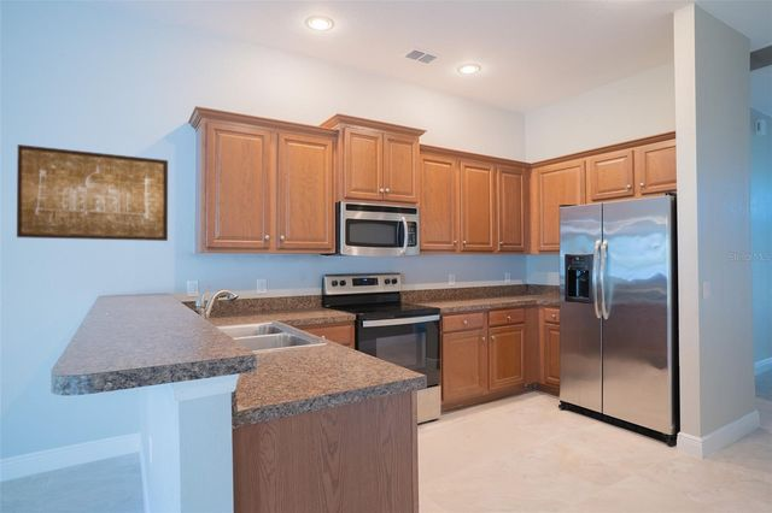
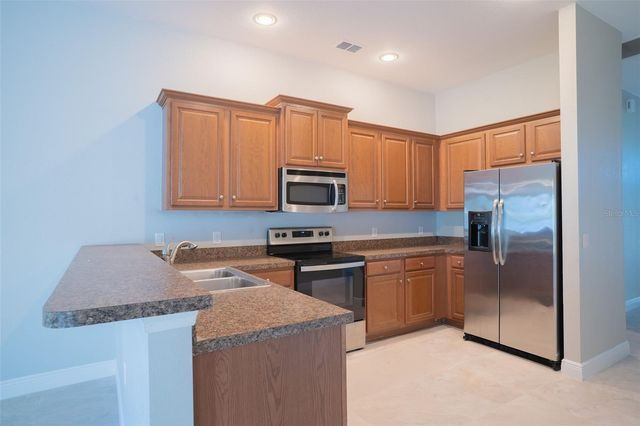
- wall art [16,143,169,242]
